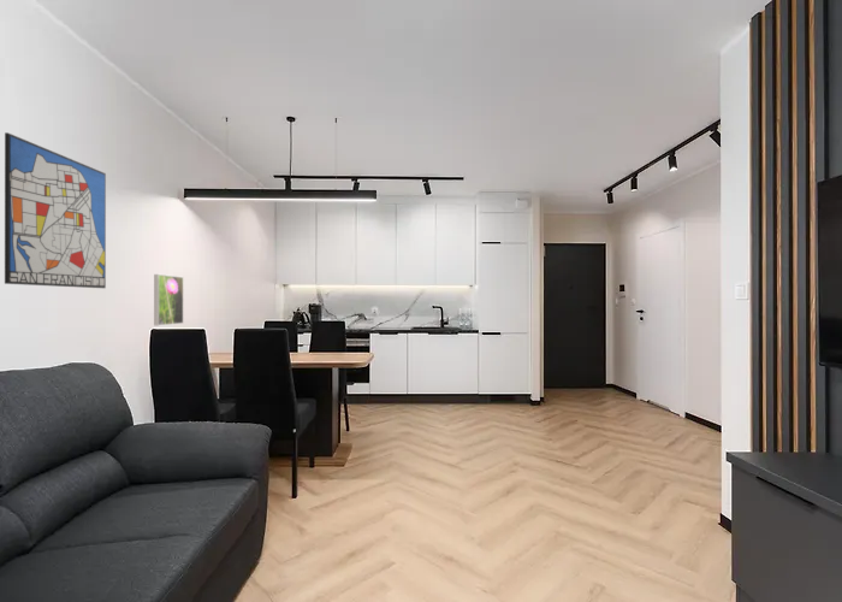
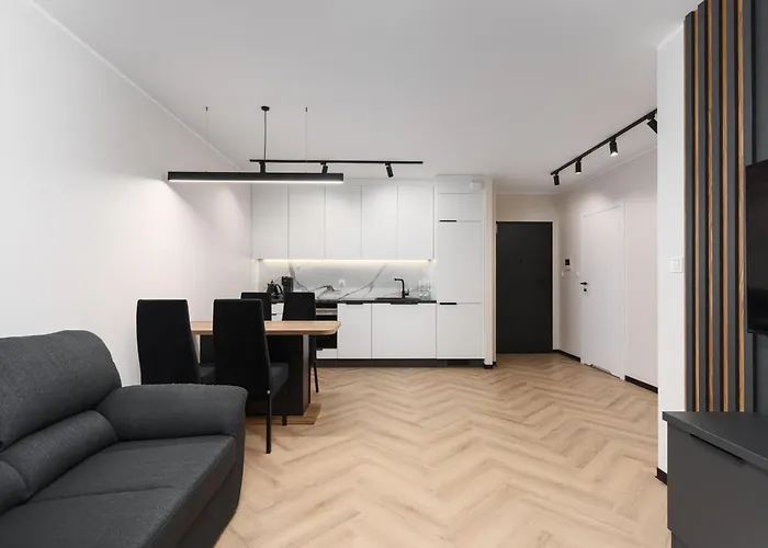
- wall art [4,131,107,289]
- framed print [153,273,184,326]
